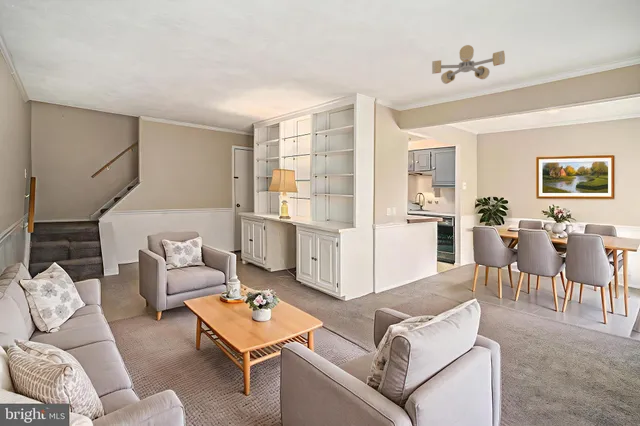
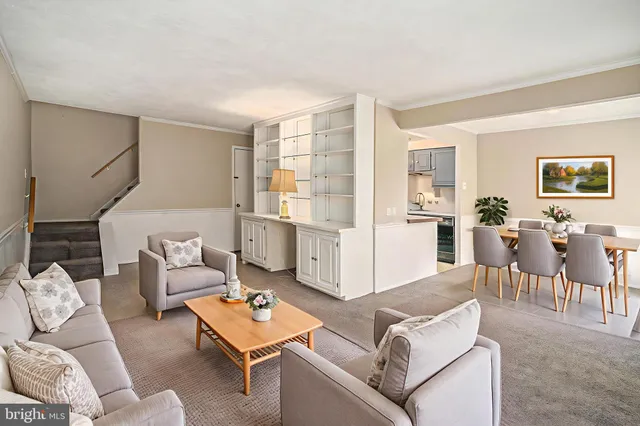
- ceiling light [431,44,506,85]
